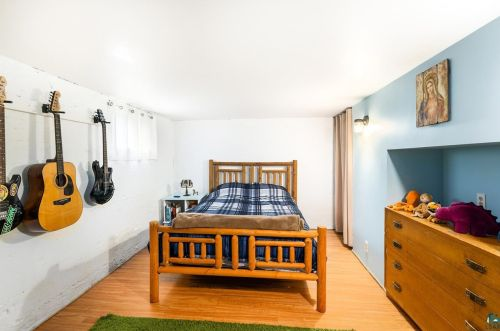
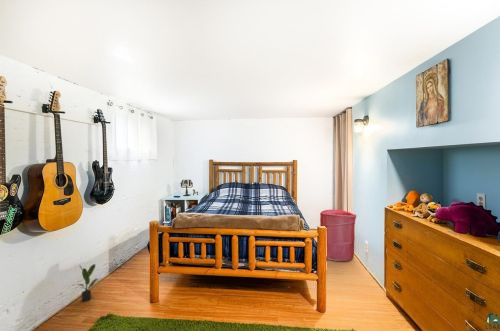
+ laundry hamper [319,209,357,262]
+ potted plant [76,263,101,302]
